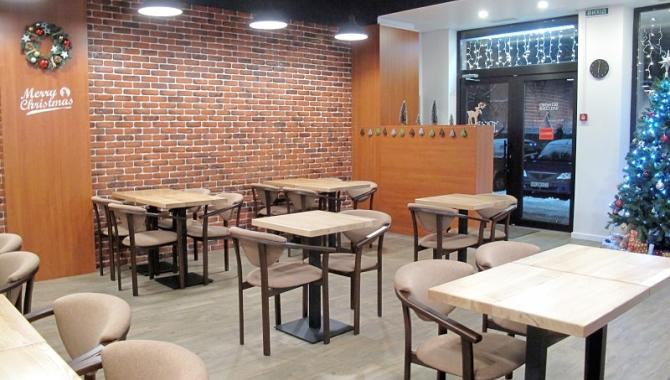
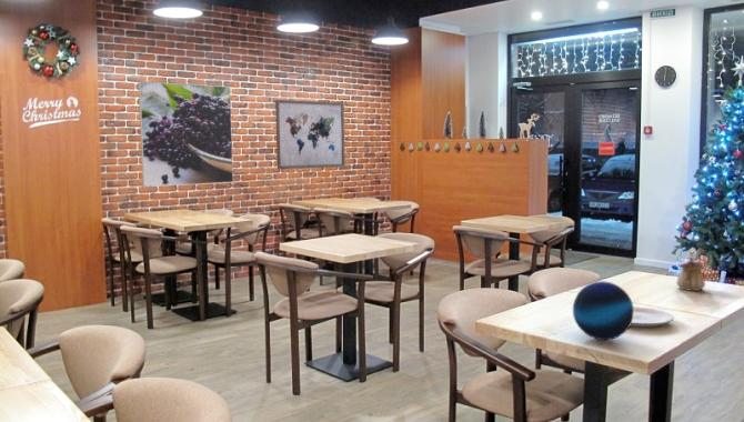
+ teapot [675,255,706,292]
+ plate [630,305,675,328]
+ decorative orb [572,280,634,341]
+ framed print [138,80,234,188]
+ wall art [274,99,346,170]
